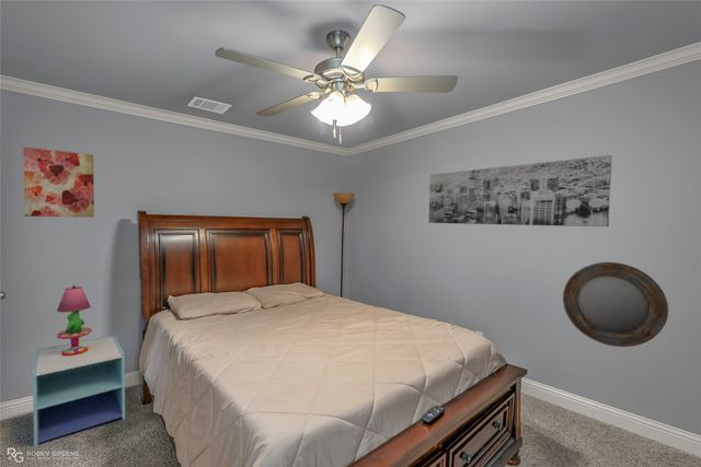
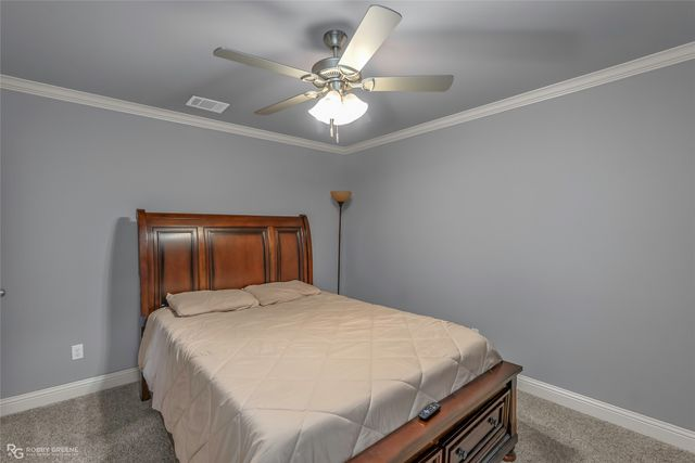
- wall art [22,147,95,219]
- wall art [427,154,613,227]
- nightstand [32,335,126,447]
- home mirror [562,261,669,348]
- table lamp [56,284,93,357]
